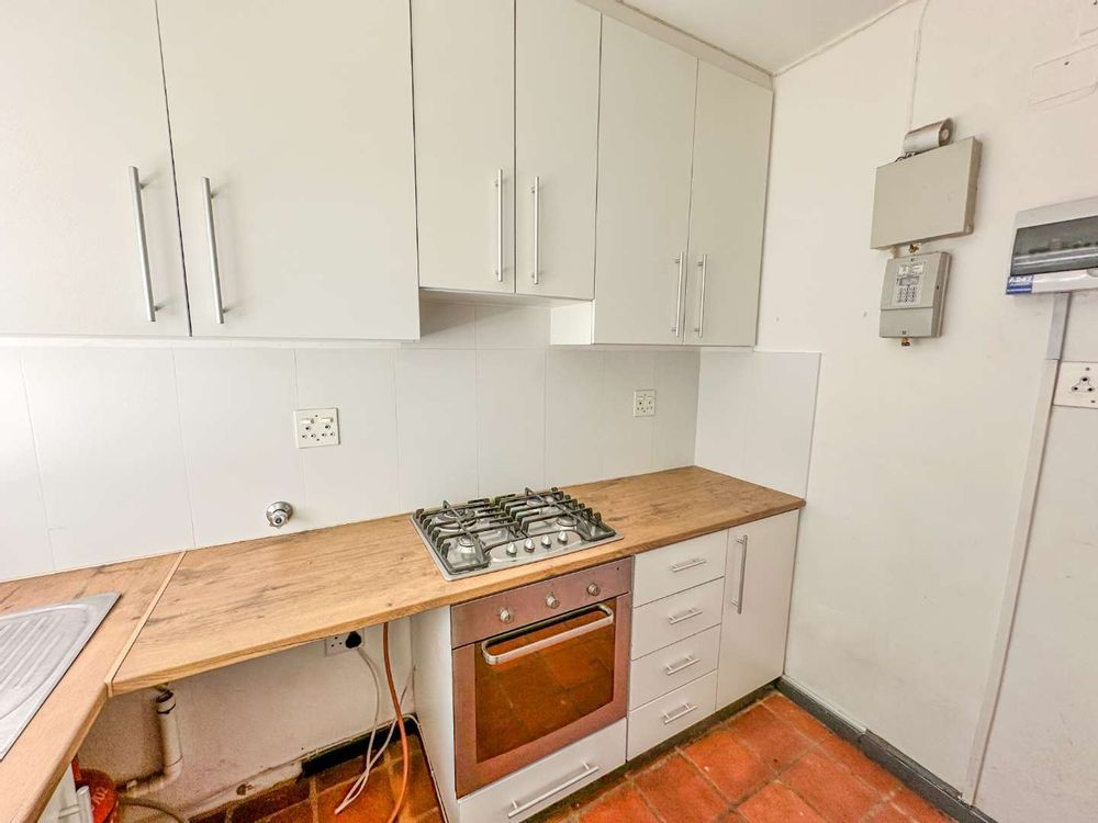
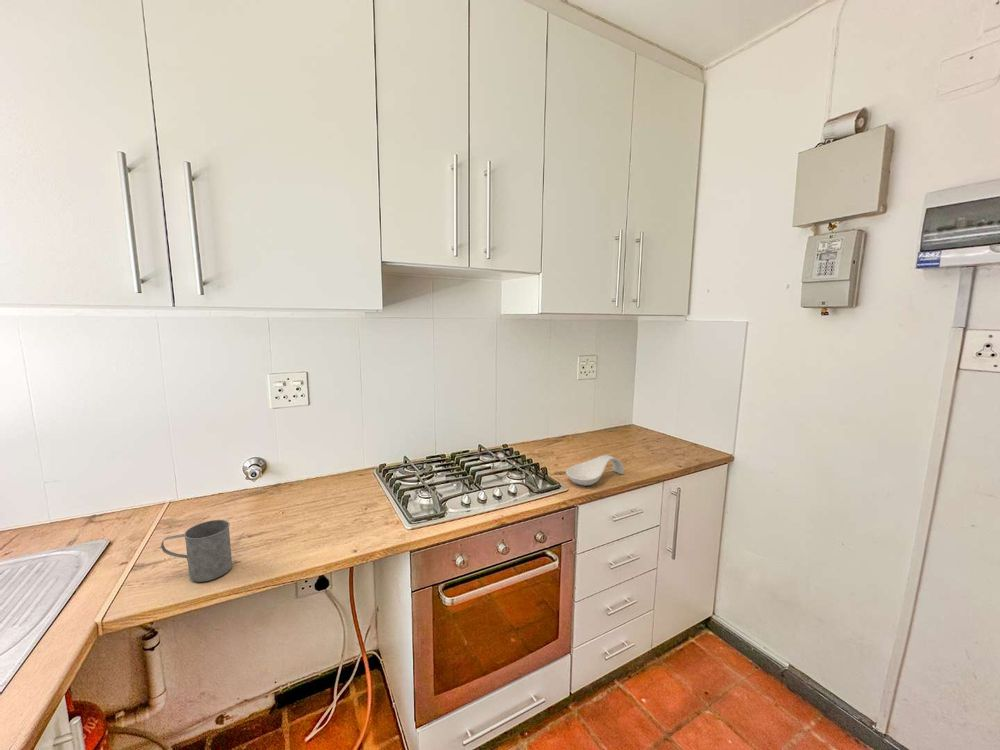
+ mug [160,519,233,583]
+ spoon rest [565,454,625,487]
